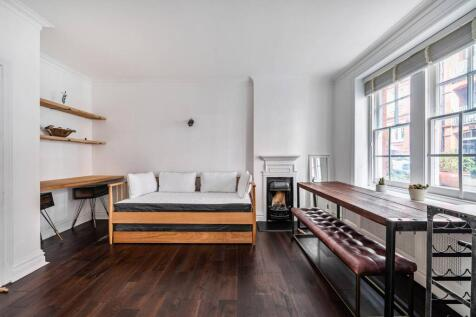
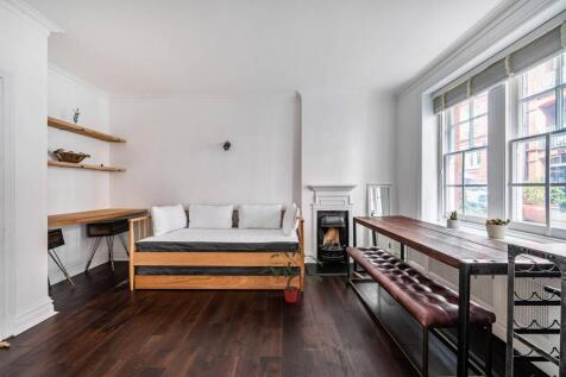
+ potted plant [262,249,325,303]
